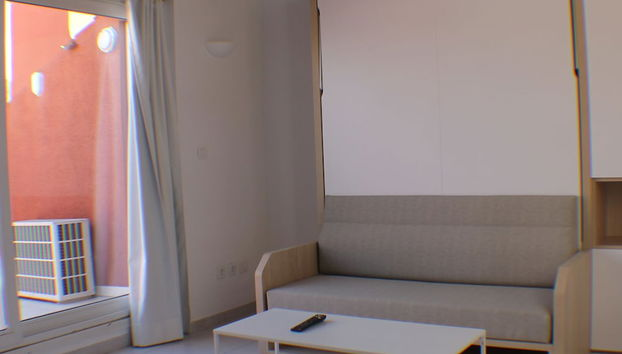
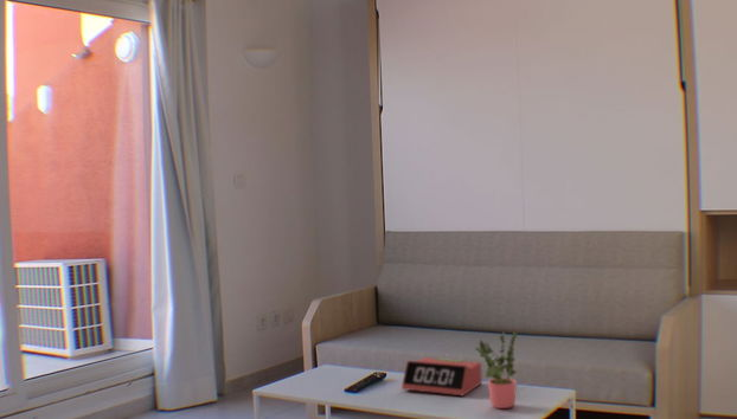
+ potted plant [474,329,518,410]
+ alarm clock [400,356,483,397]
